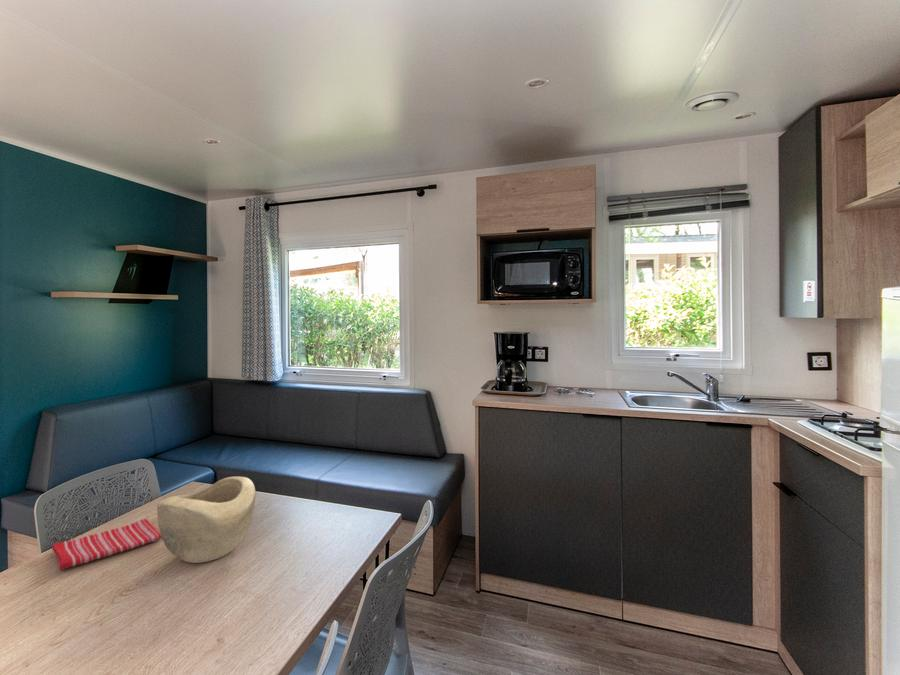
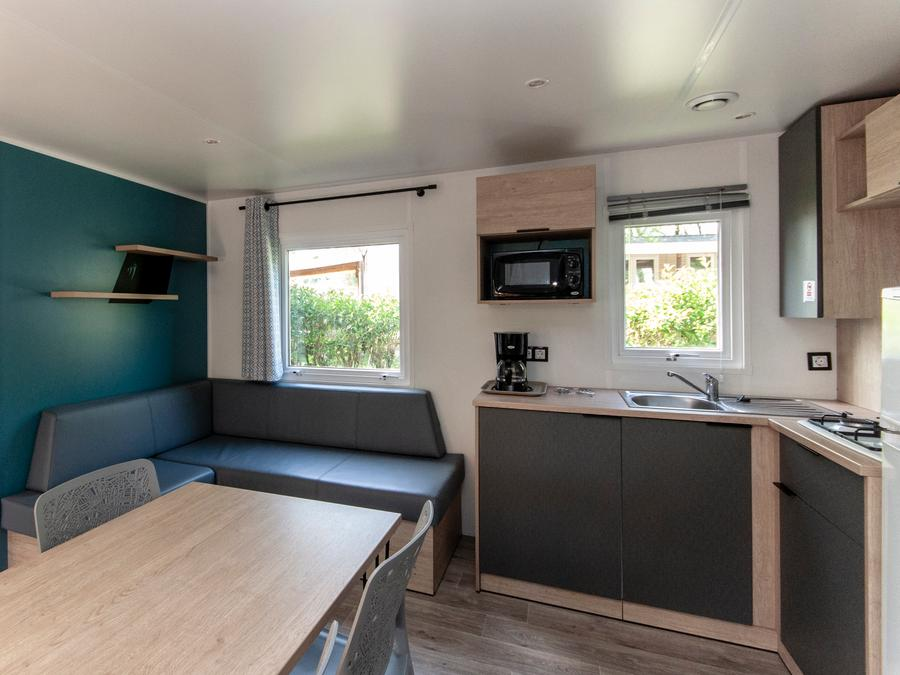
- dish towel [51,518,162,571]
- decorative bowl [156,476,256,564]
